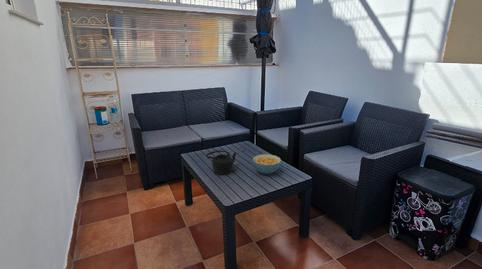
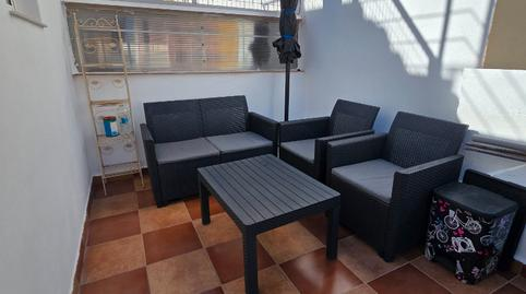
- cereal bowl [252,154,282,175]
- teapot [205,149,238,175]
